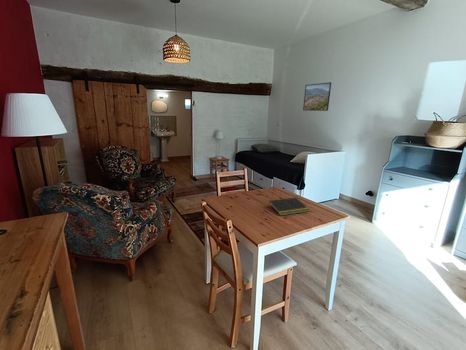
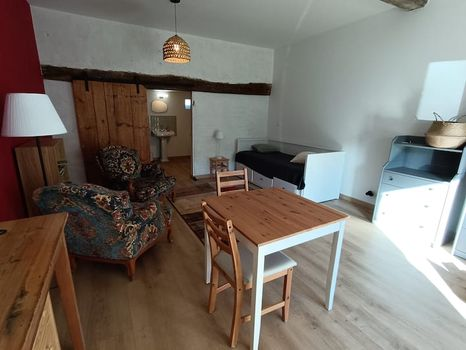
- notepad [267,197,310,217]
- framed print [302,81,332,112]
